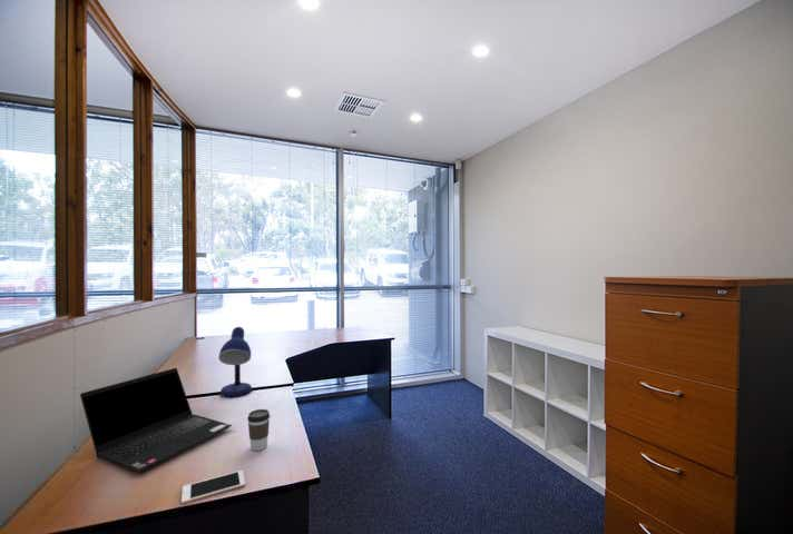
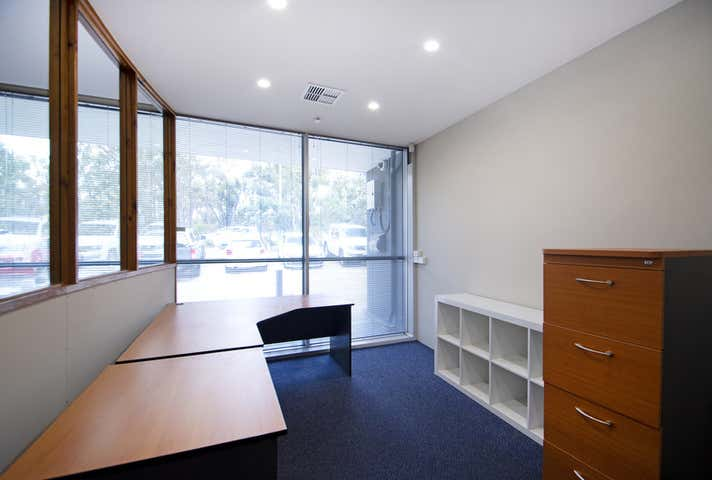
- laptop computer [79,367,233,473]
- cell phone [180,469,246,505]
- coffee cup [246,408,271,452]
- desk lamp [217,326,253,398]
